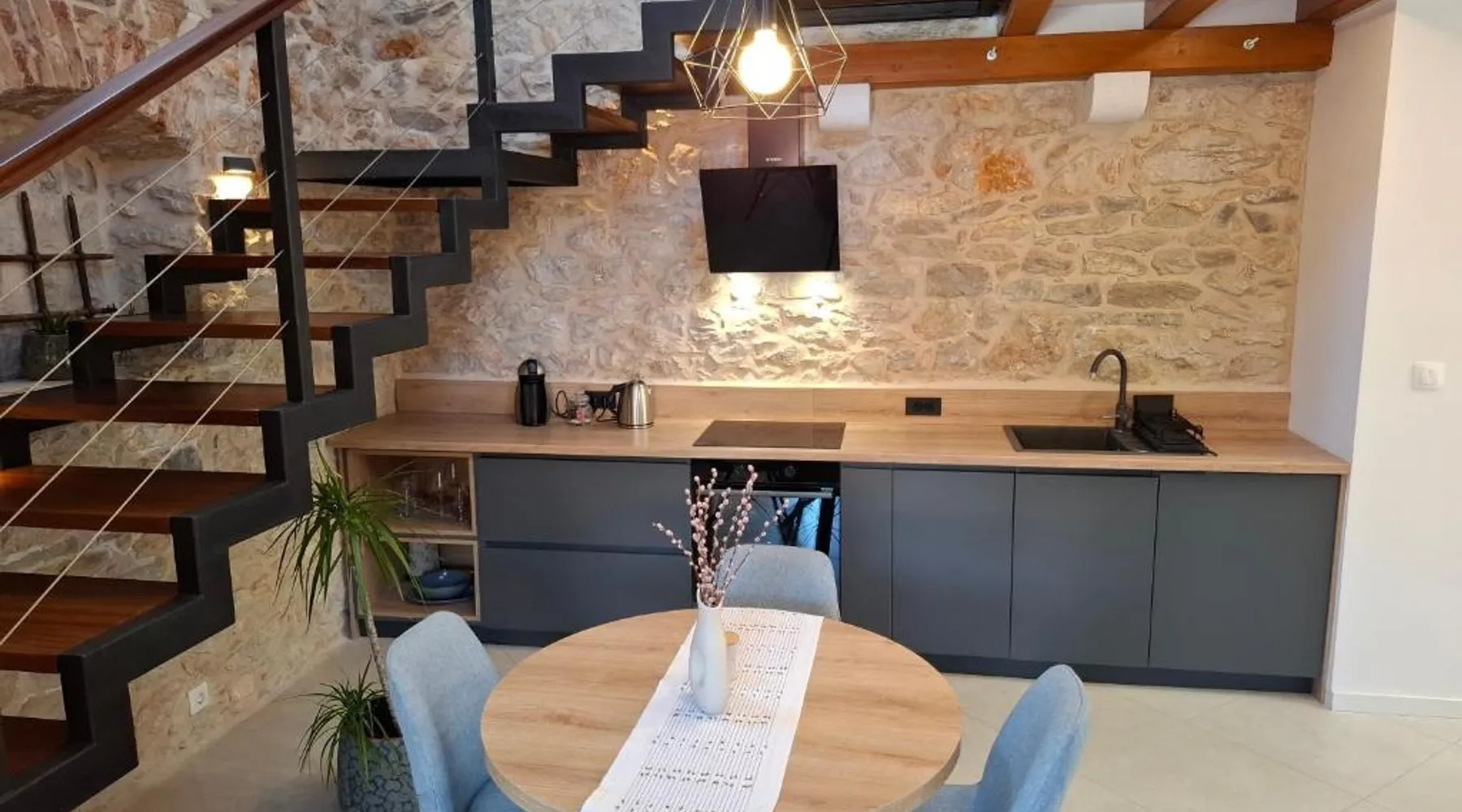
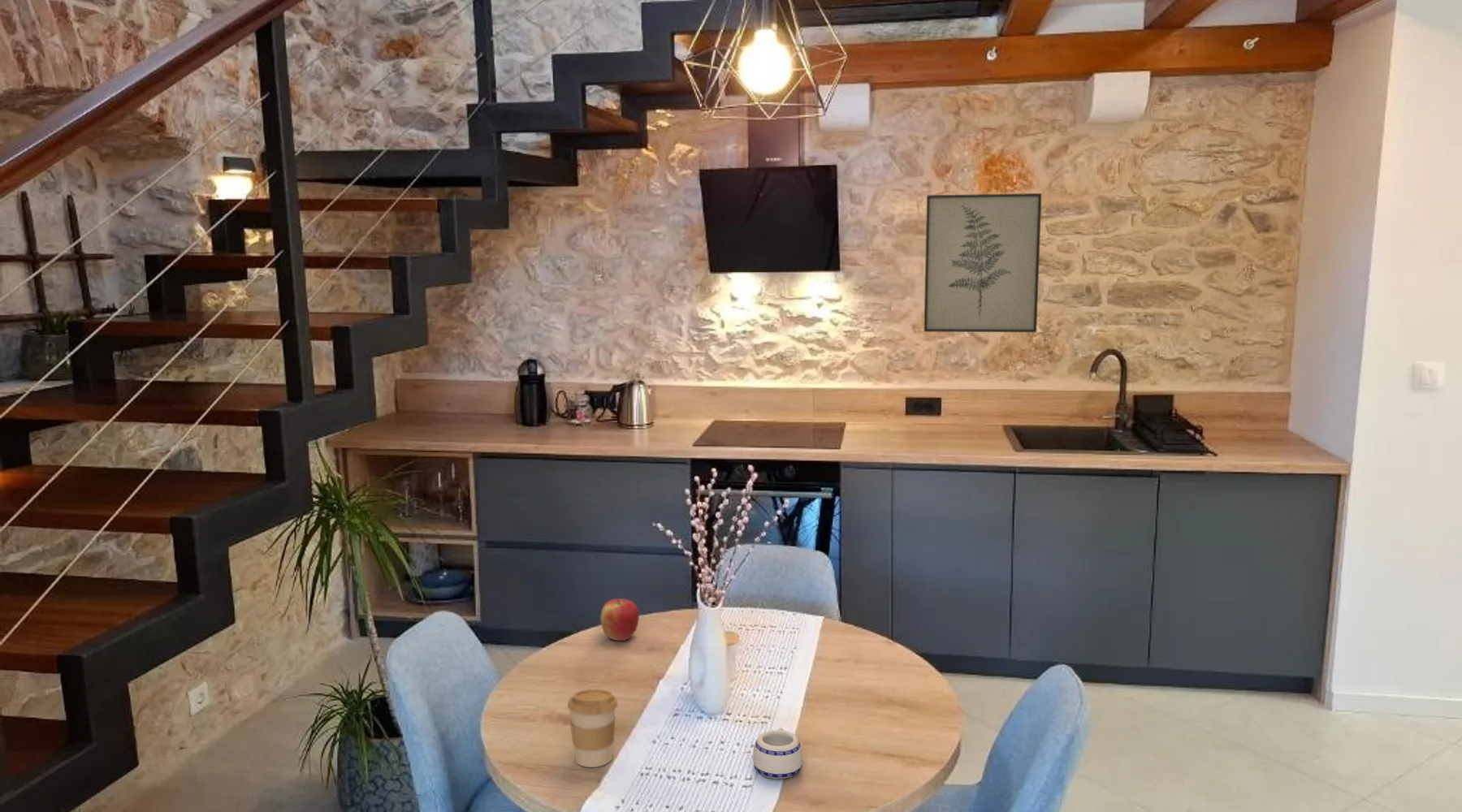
+ mug [752,727,803,780]
+ apple [599,598,640,641]
+ coffee cup [567,689,619,768]
+ wall art [923,192,1042,333]
